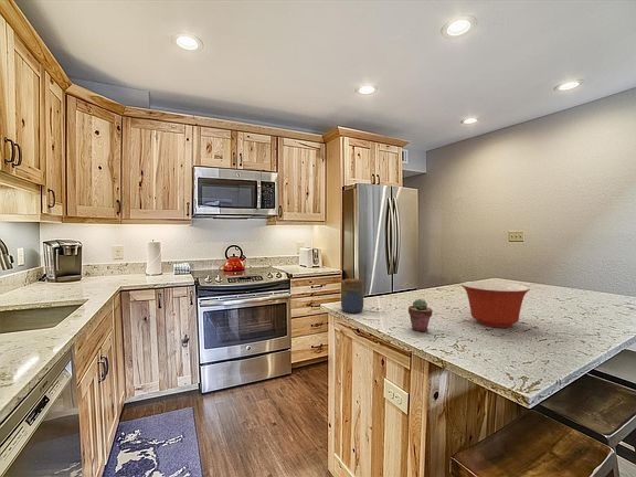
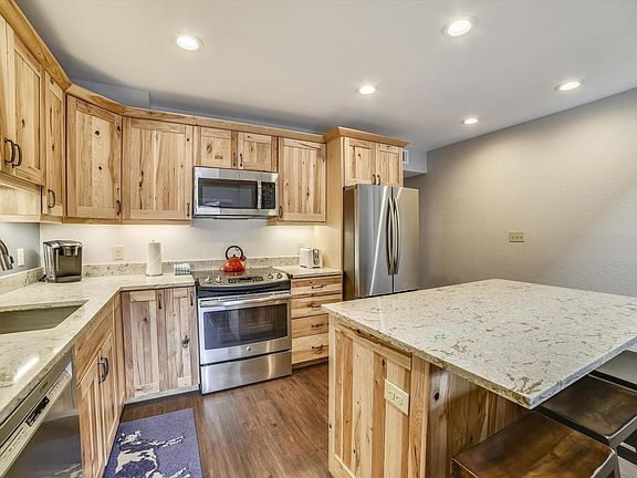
- jar [340,277,364,314]
- mixing bowl [460,280,531,328]
- potted succulent [407,298,434,332]
